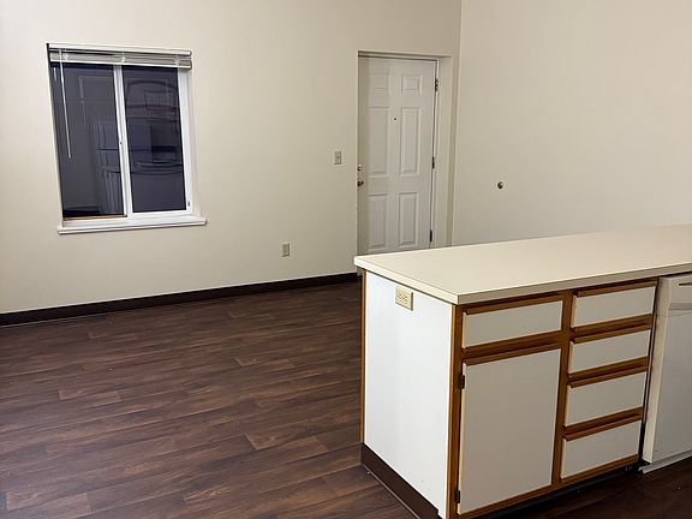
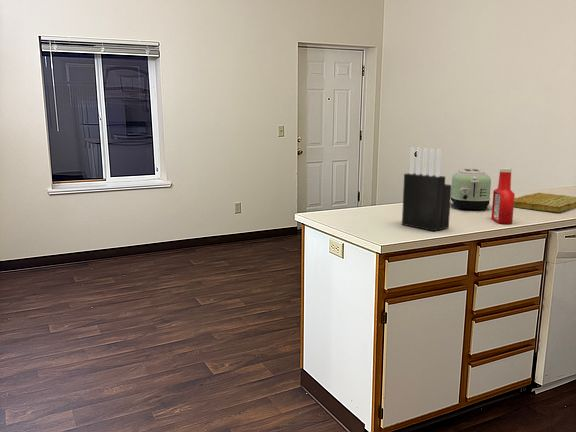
+ cutting board [514,192,576,213]
+ toaster [450,168,492,211]
+ knife block [401,146,452,232]
+ soap bottle [490,167,516,225]
